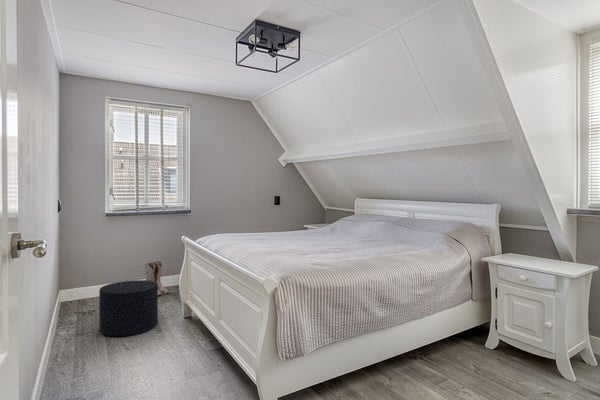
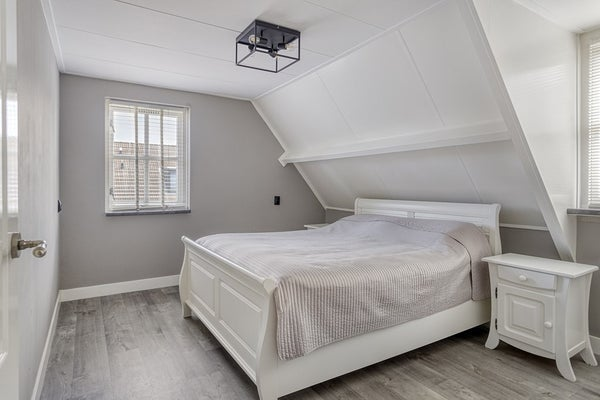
- stool [98,279,159,337]
- boots [143,259,170,296]
